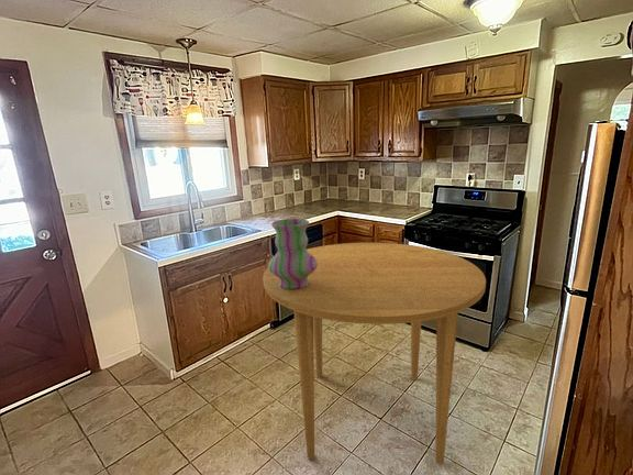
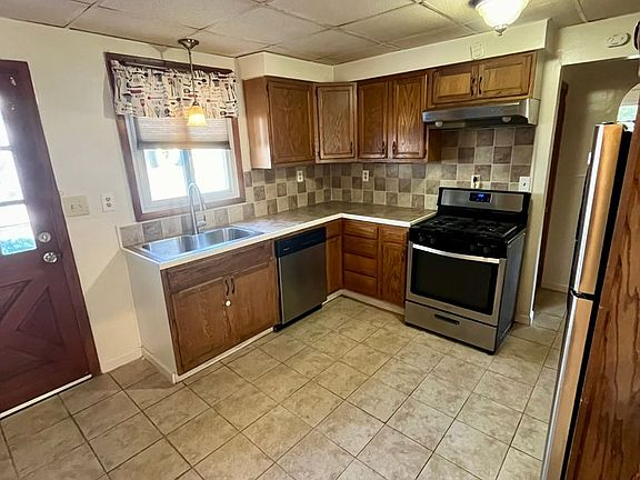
- dining table [262,242,487,465]
- vase [267,218,318,289]
